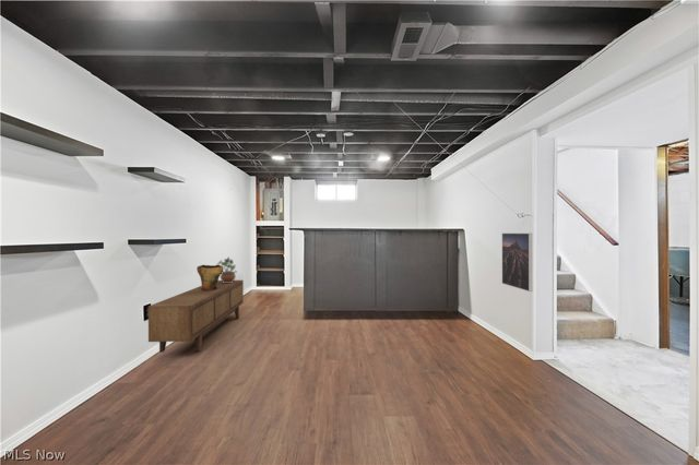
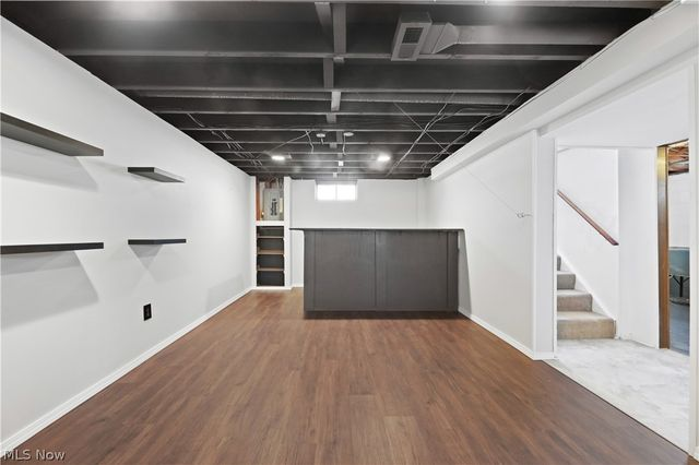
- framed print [501,233,533,293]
- decorative urn [196,264,224,290]
- sideboard [147,279,245,354]
- potted plant [215,255,238,283]
